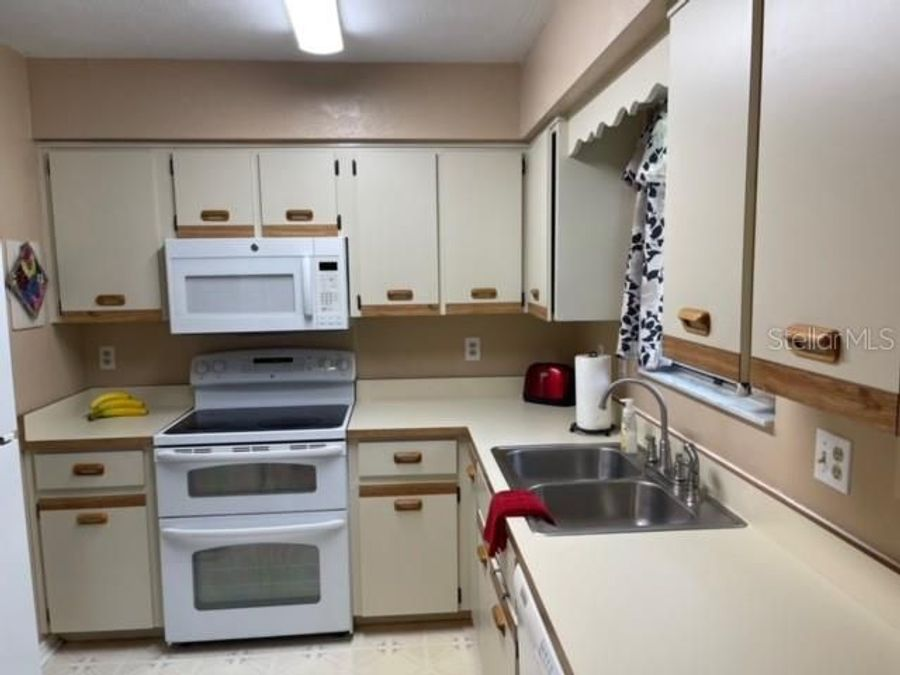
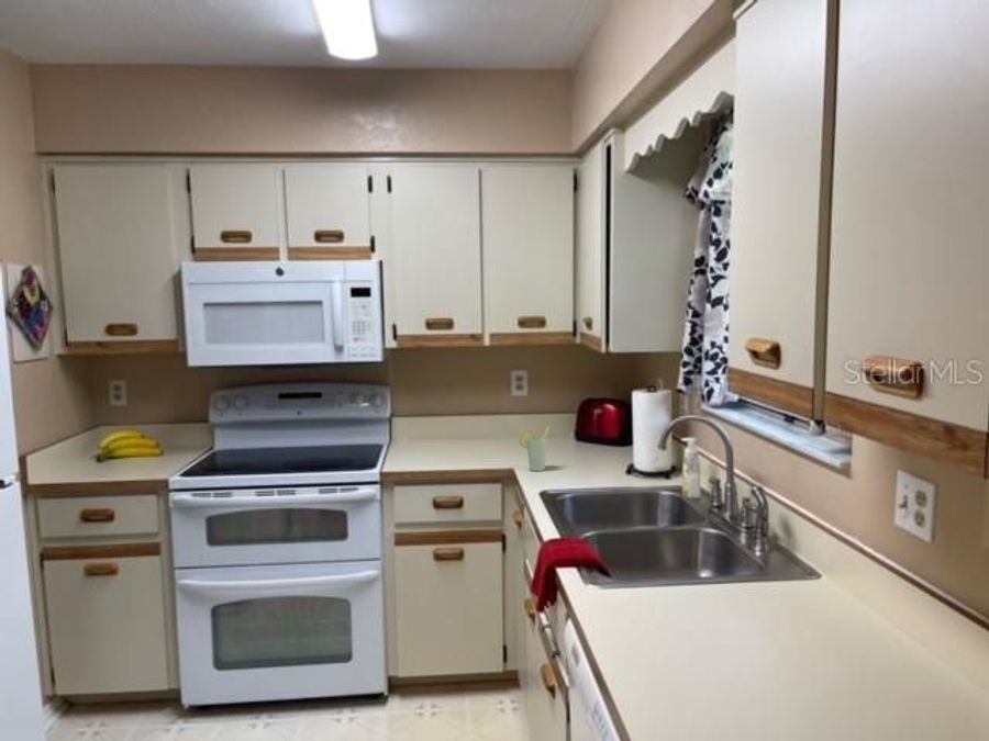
+ cup [518,426,551,472]
